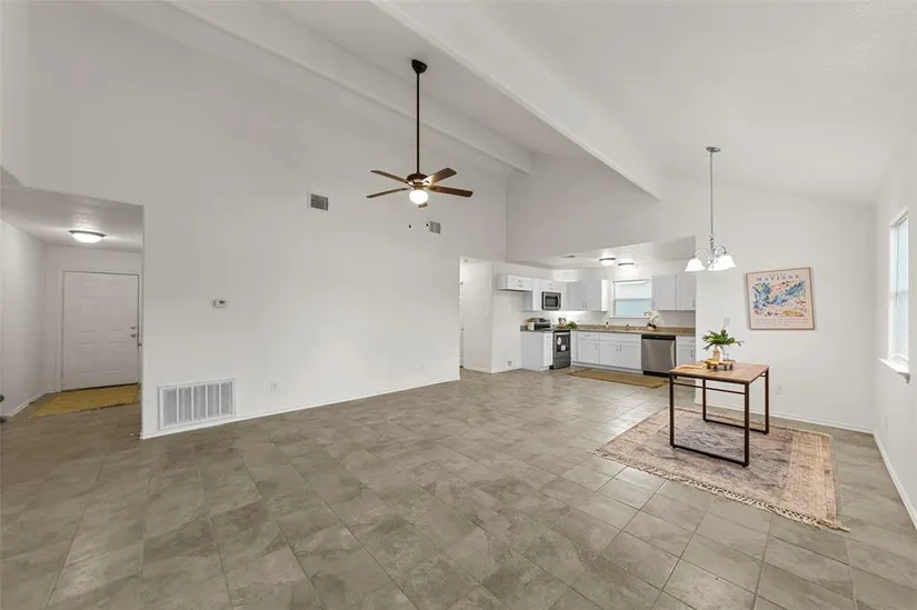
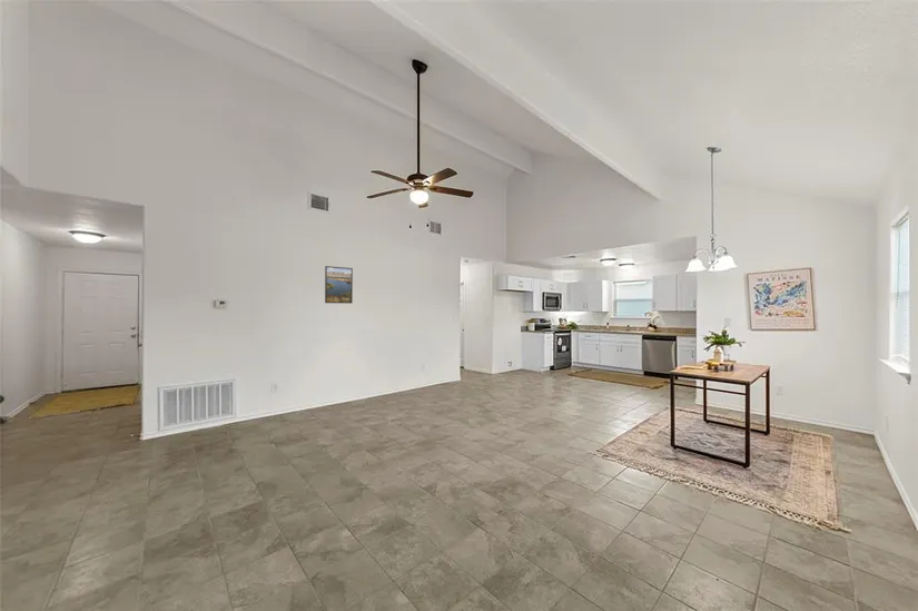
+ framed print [324,265,354,305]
